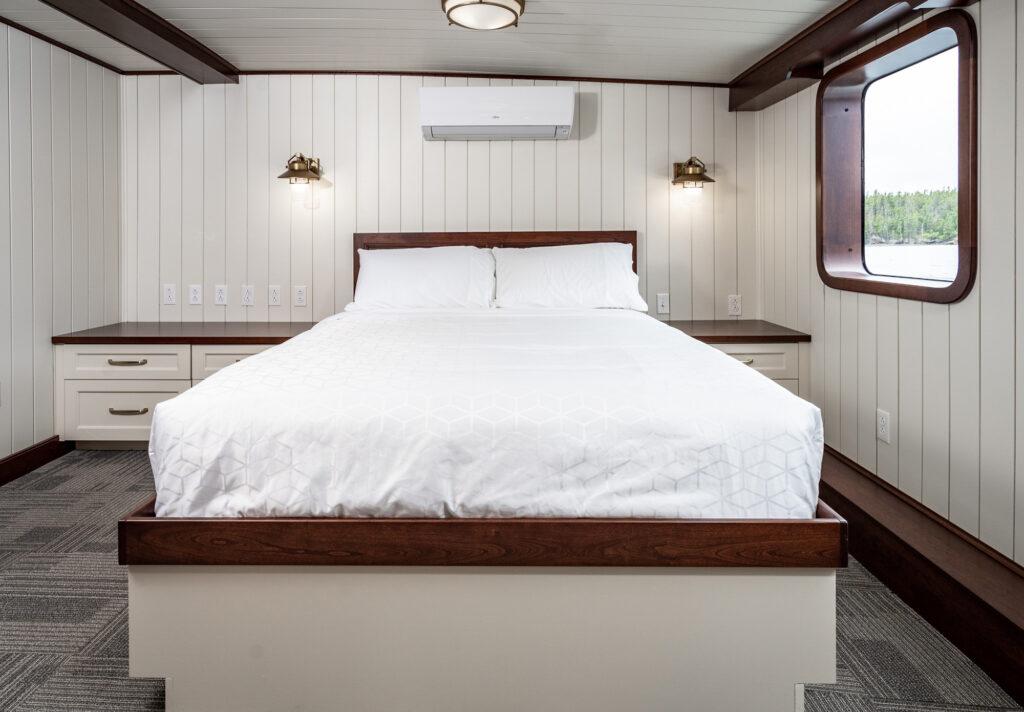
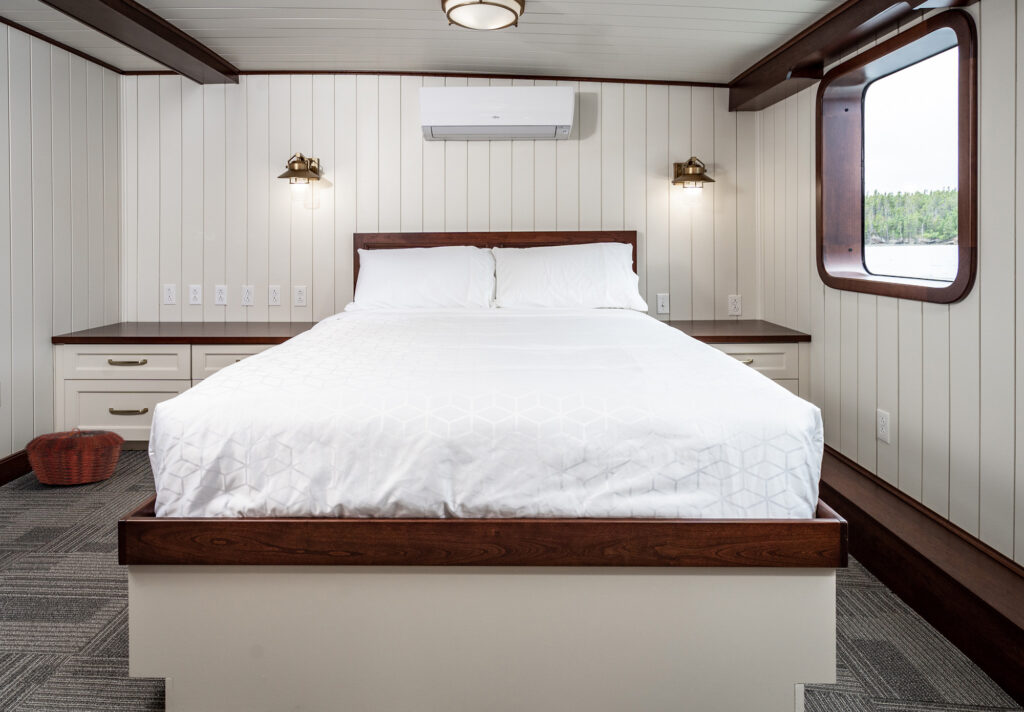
+ woven basket [24,427,126,486]
